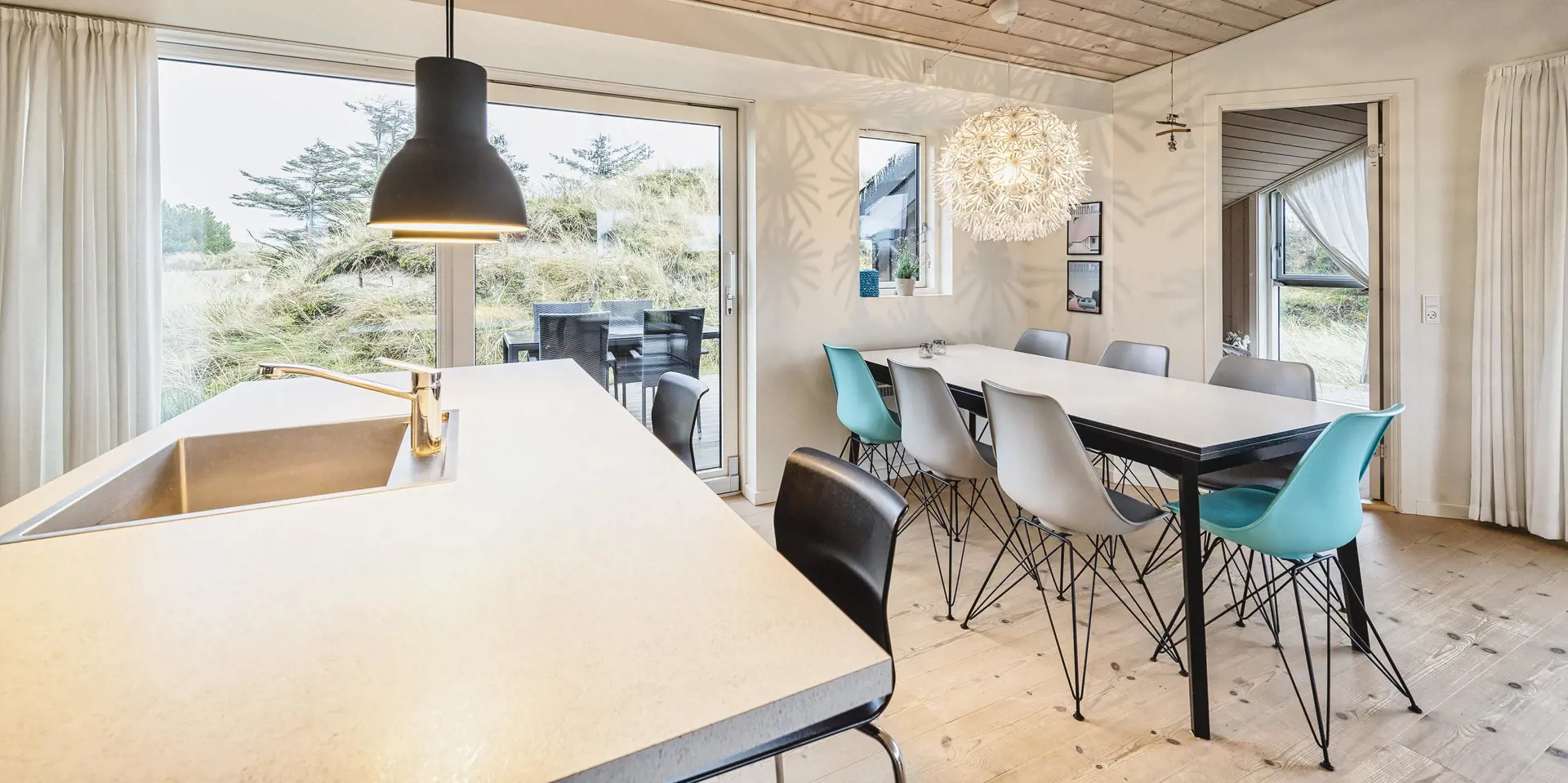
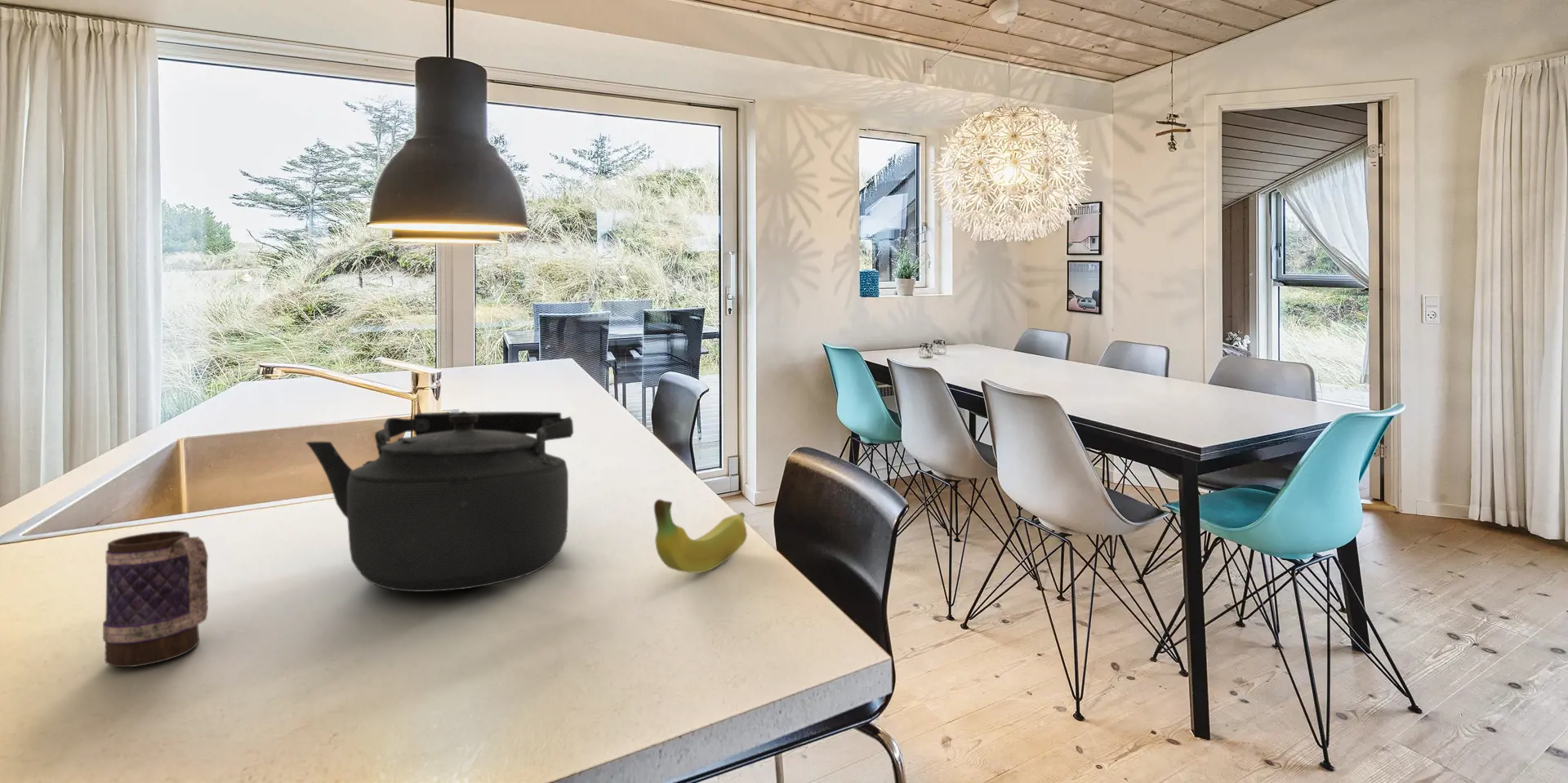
+ fruit [653,499,748,574]
+ kettle [305,411,574,593]
+ mug [102,530,209,668]
